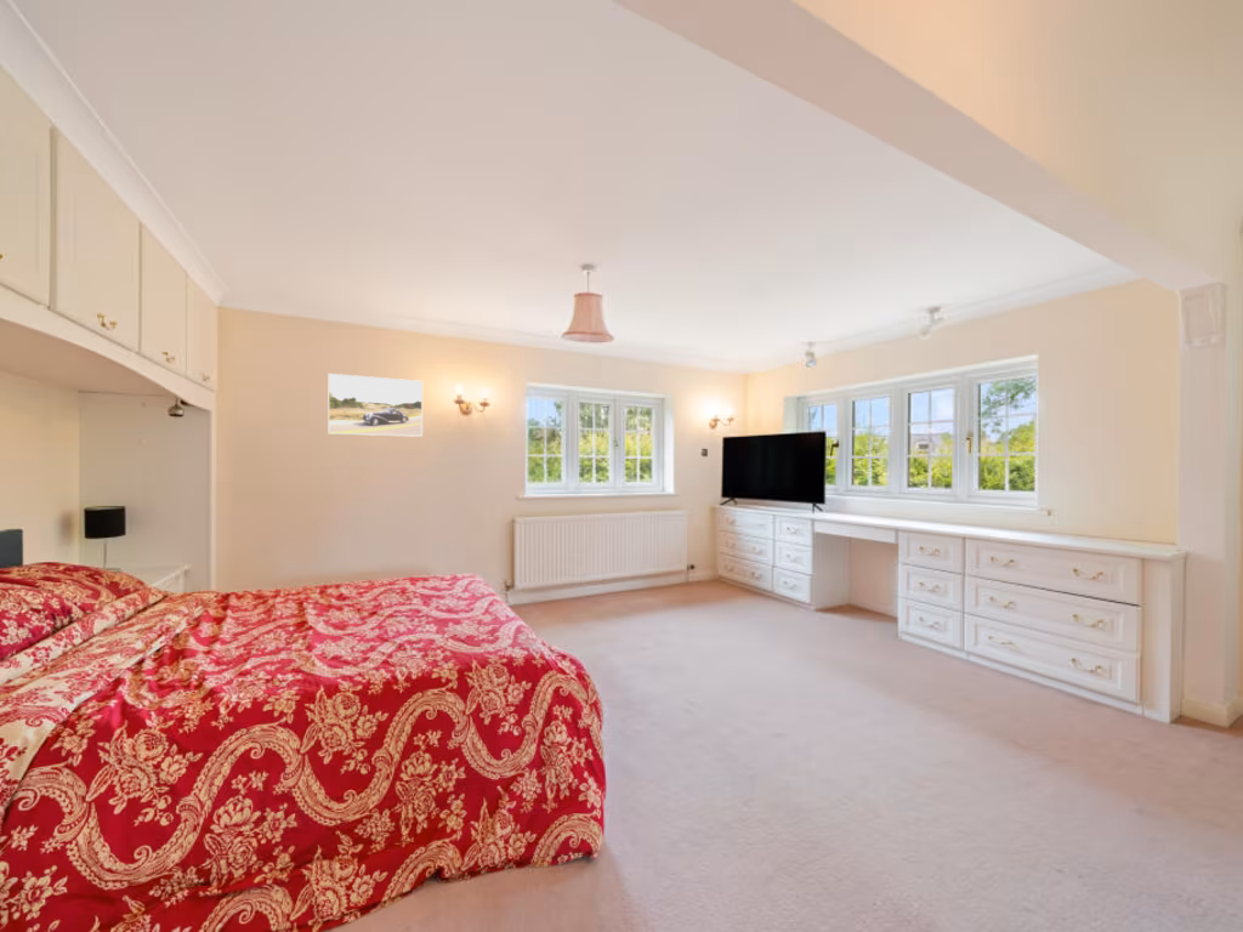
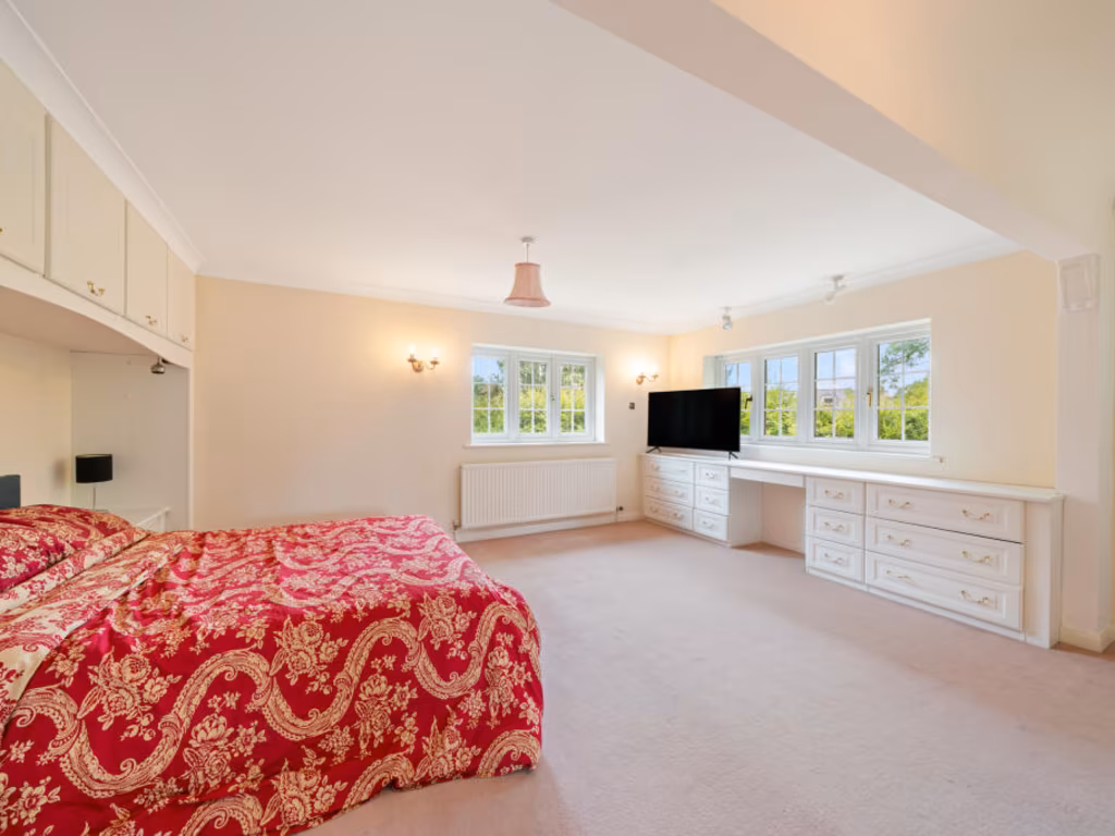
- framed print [327,373,424,438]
